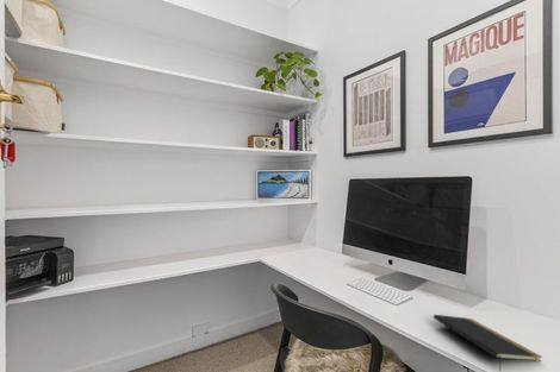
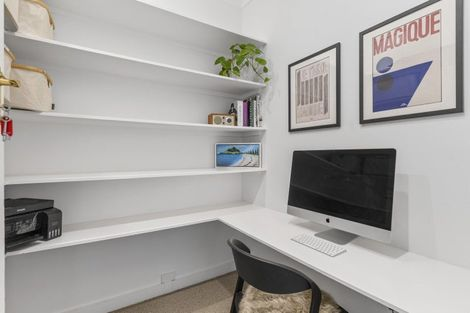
- notepad [433,314,543,372]
